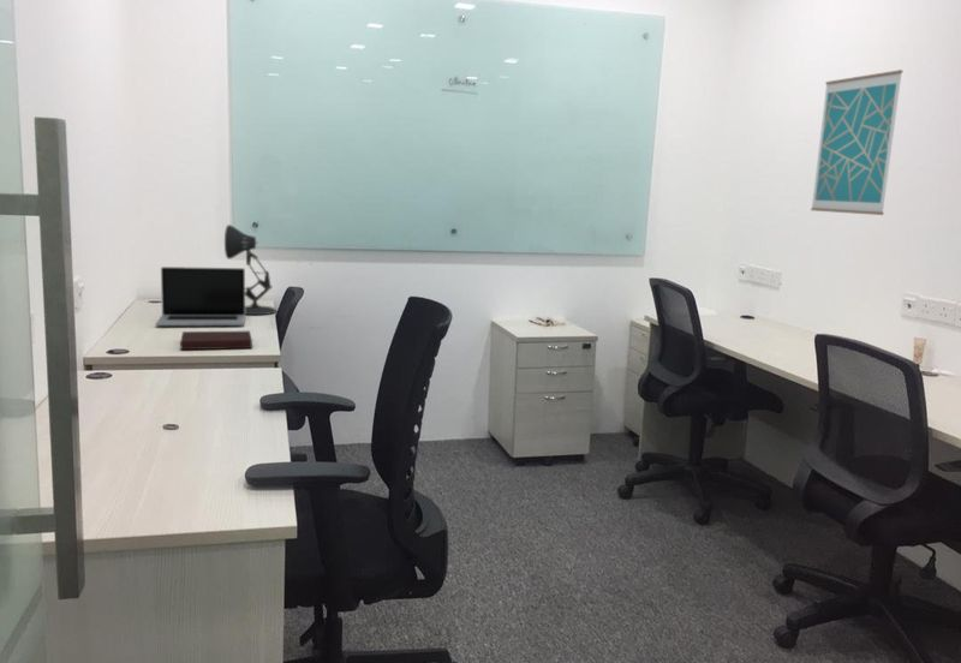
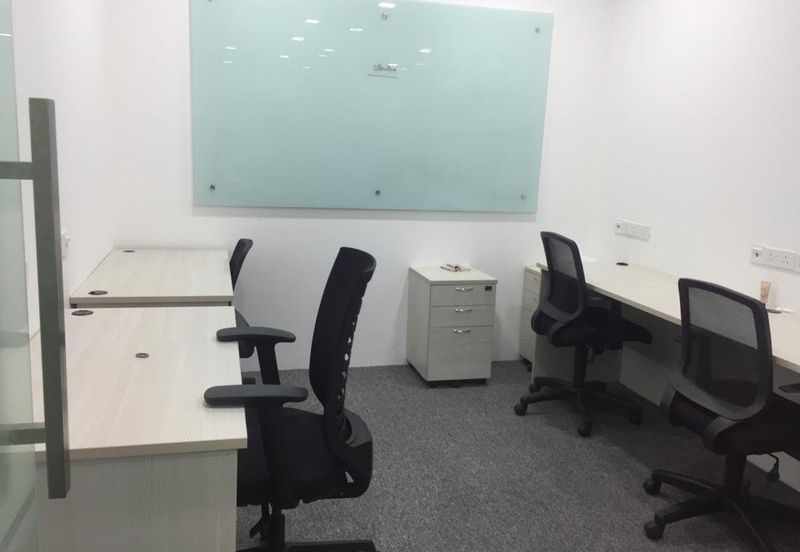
- laptop [155,265,246,327]
- wall art [810,68,905,216]
- desk lamp [223,223,279,316]
- notebook [179,329,253,351]
